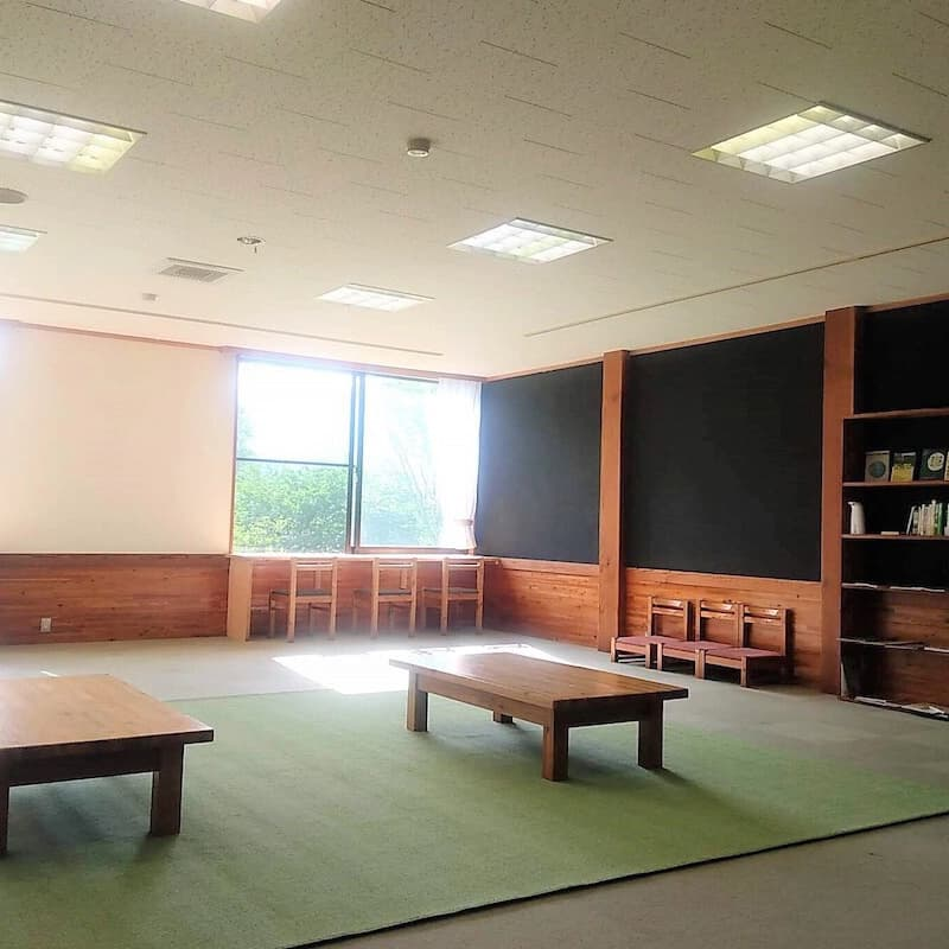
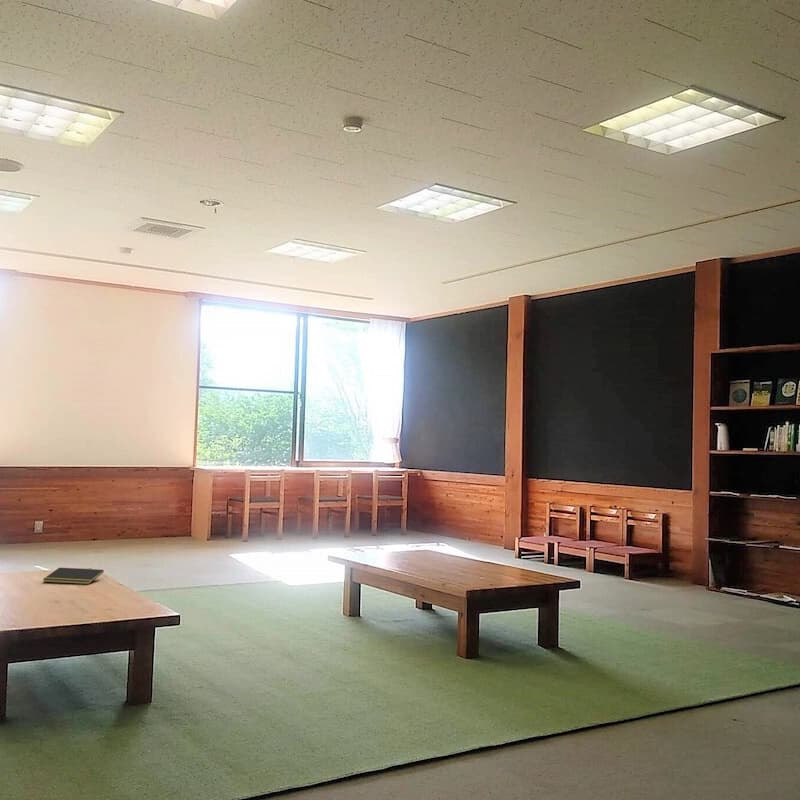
+ notepad [42,567,105,585]
